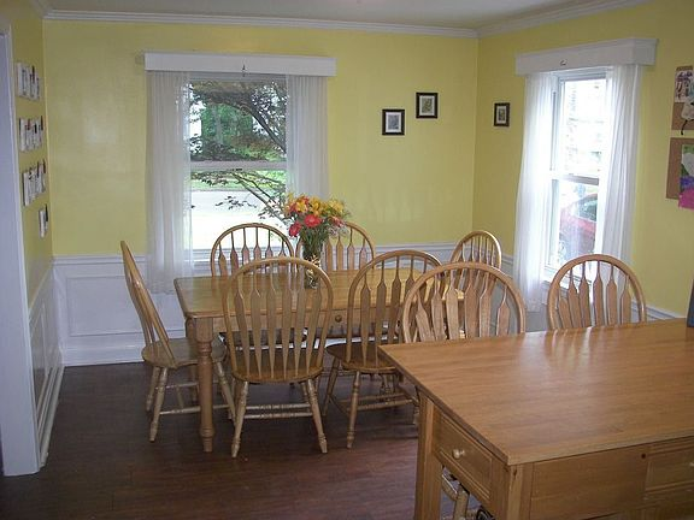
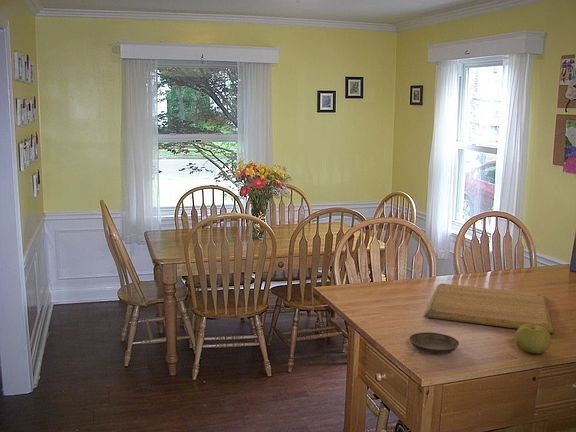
+ chopping board [424,282,554,334]
+ saucer [409,331,460,356]
+ fruit [514,324,552,355]
